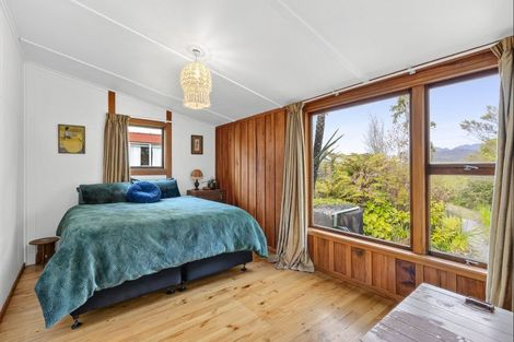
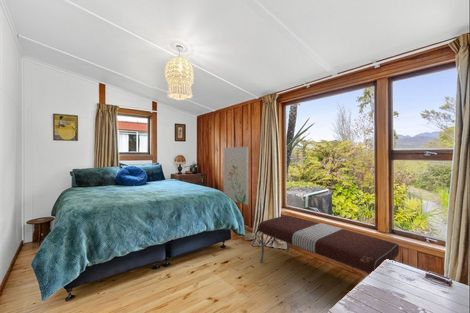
+ bench [257,214,400,276]
+ wall art [223,146,249,206]
